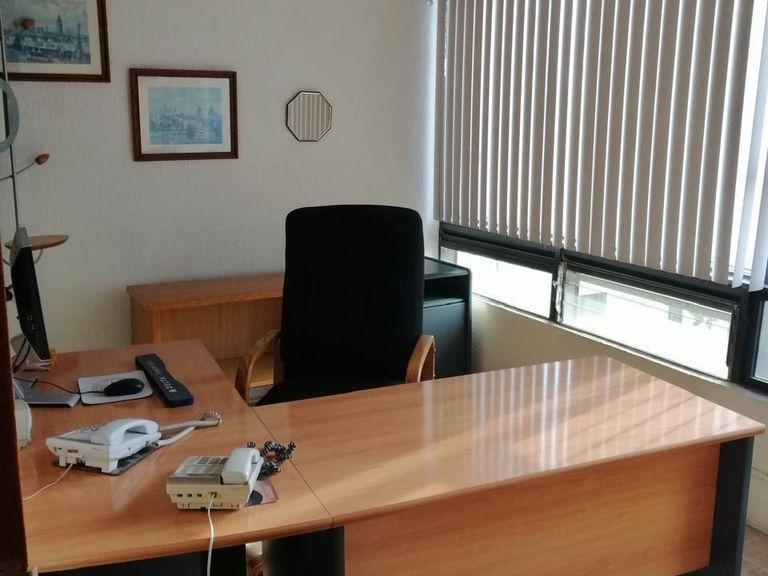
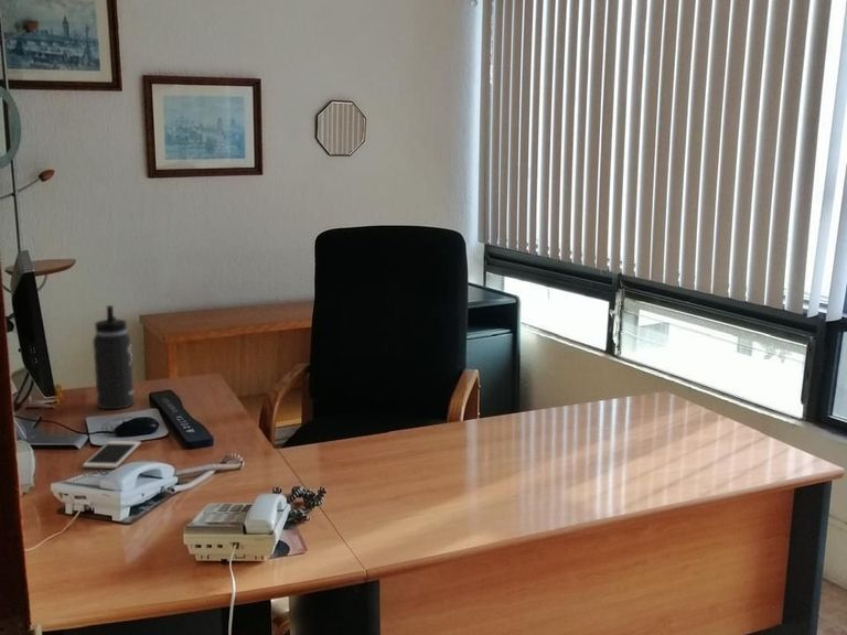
+ cell phone [82,440,142,470]
+ thermos bottle [92,304,135,410]
